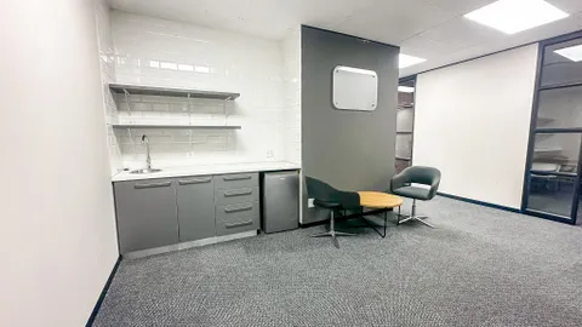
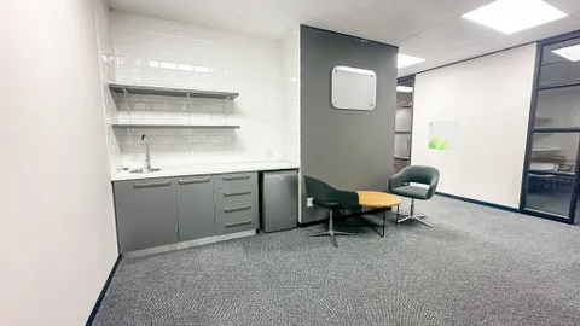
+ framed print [427,118,462,152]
